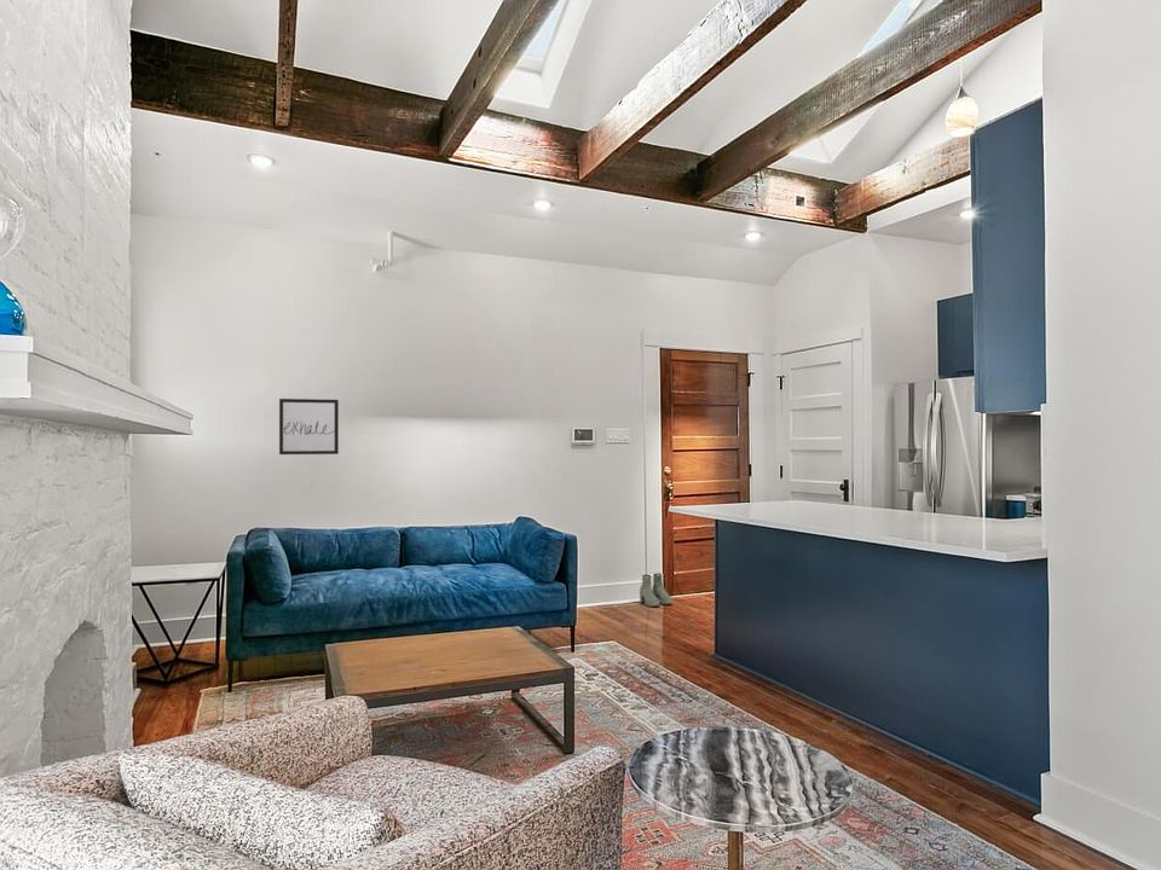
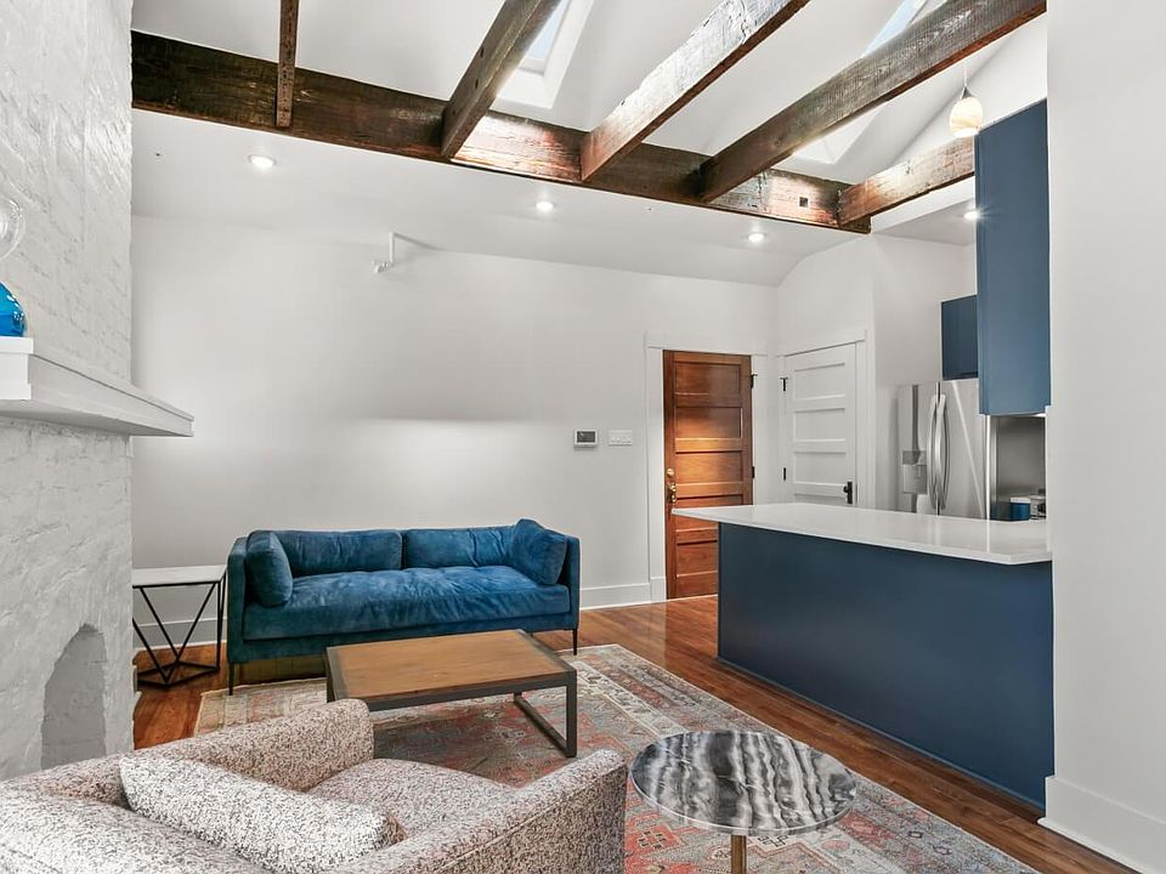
- boots [639,572,674,608]
- wall art [278,398,340,456]
